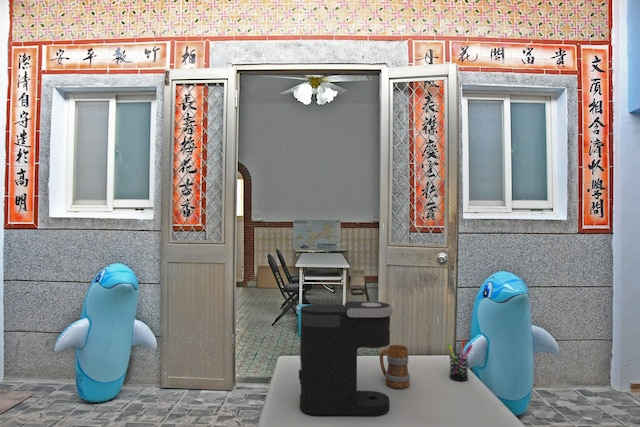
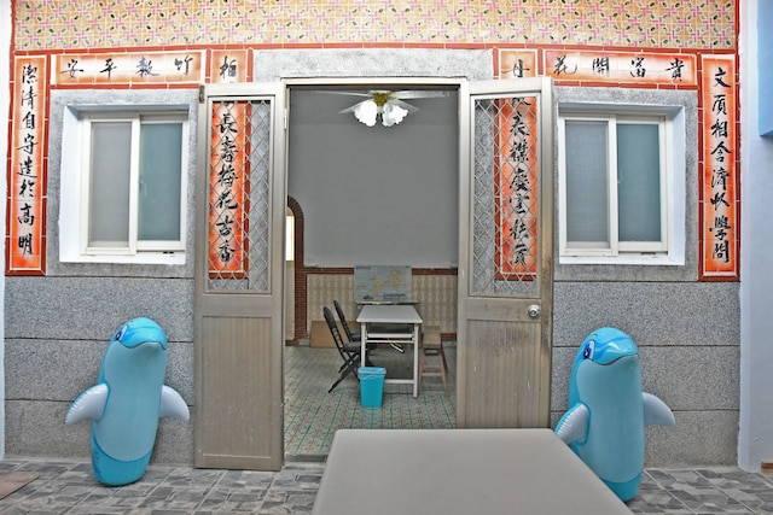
- pen holder [446,338,474,382]
- coffee maker [298,300,394,417]
- mug [379,344,411,390]
